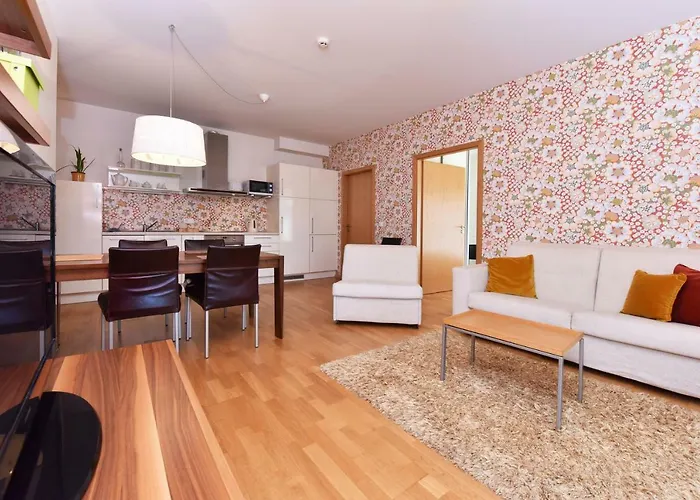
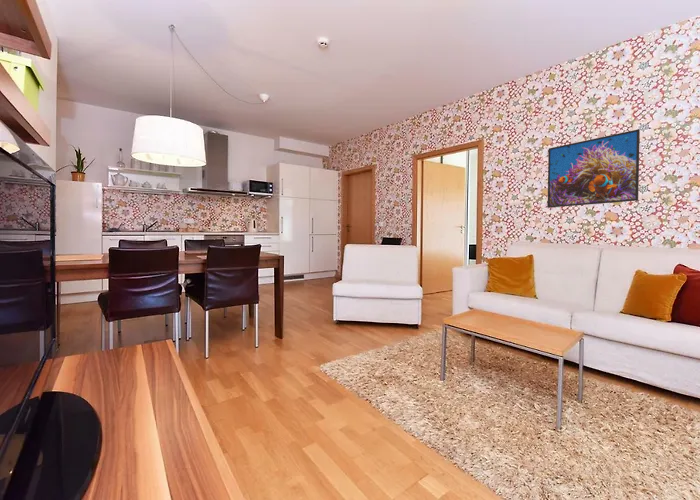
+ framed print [547,128,641,209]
